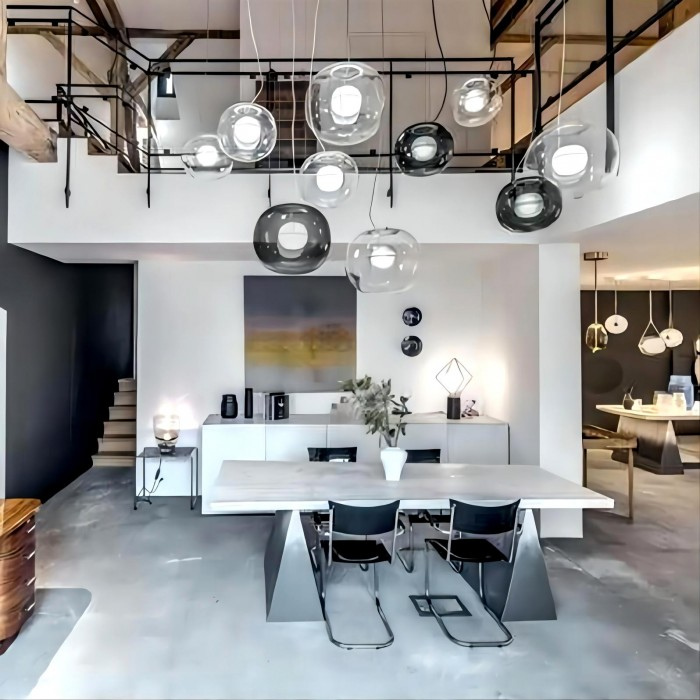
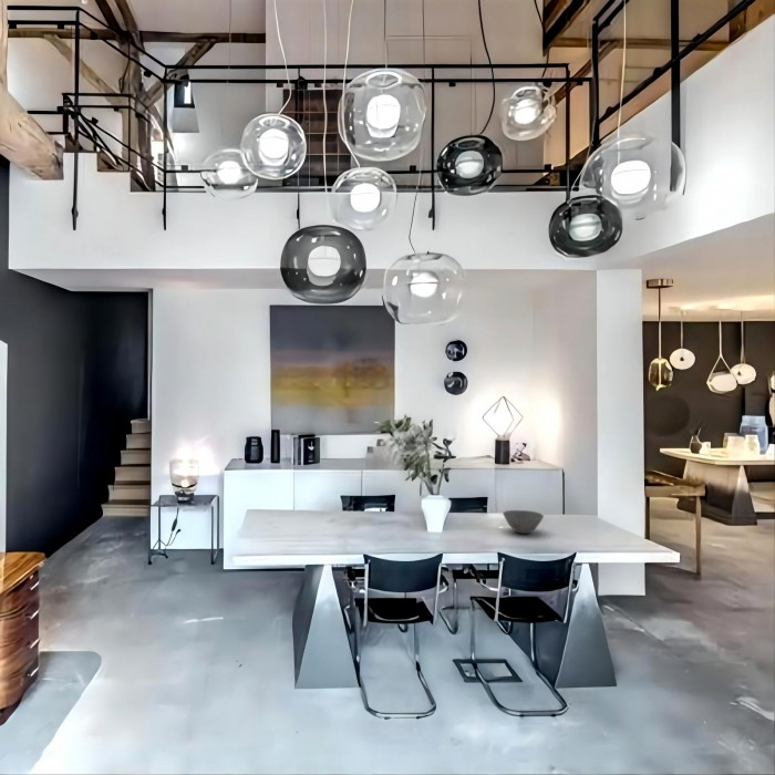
+ bowl [502,509,545,535]
